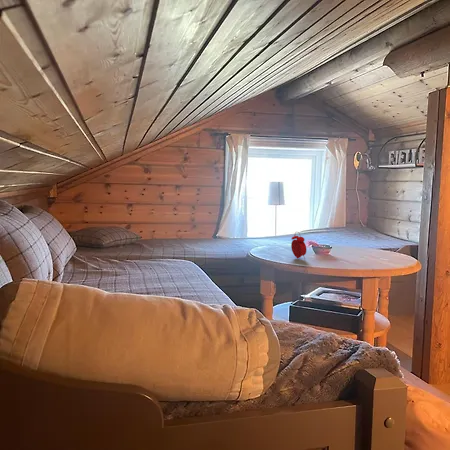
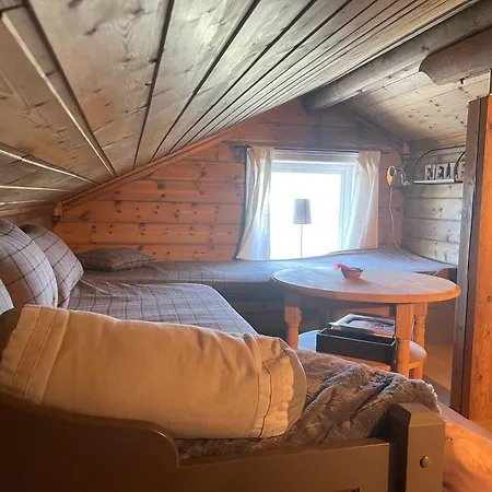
- alarm clock [290,231,307,259]
